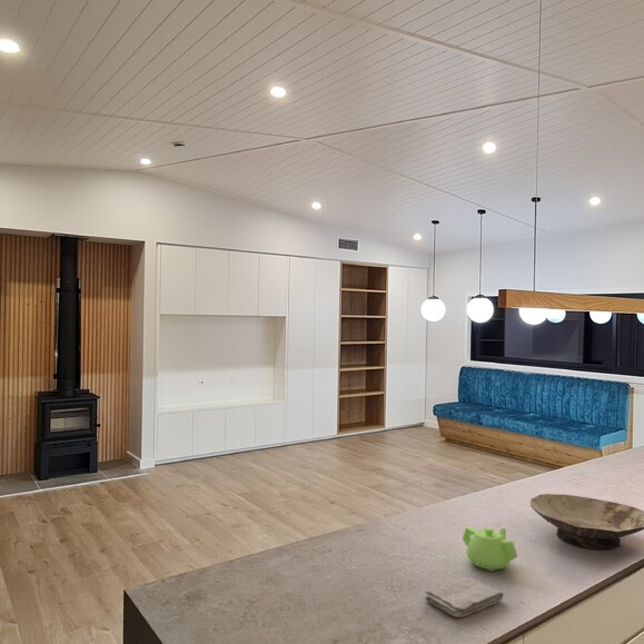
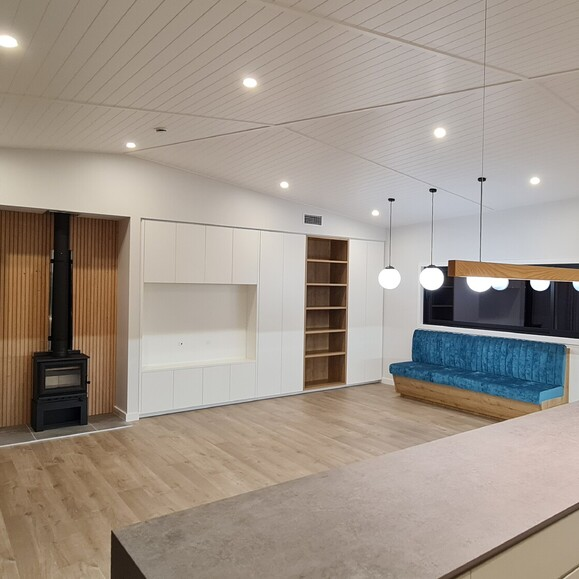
- bowl [529,493,644,552]
- teapot [462,525,518,572]
- washcloth [424,576,505,618]
